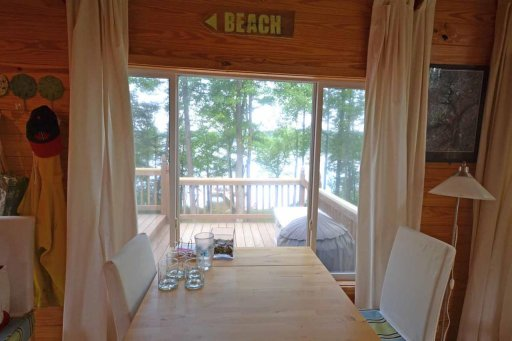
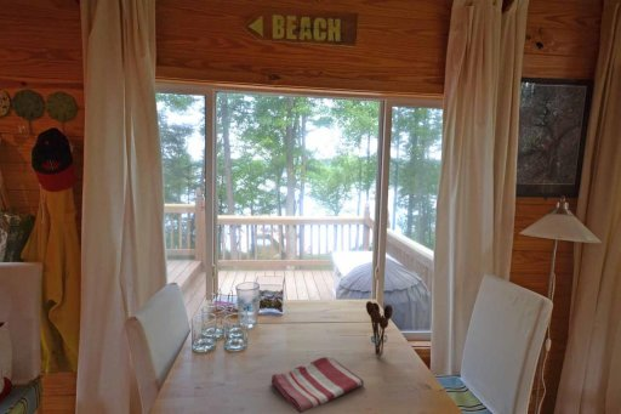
+ utensil holder [365,300,394,358]
+ dish towel [270,355,365,414]
